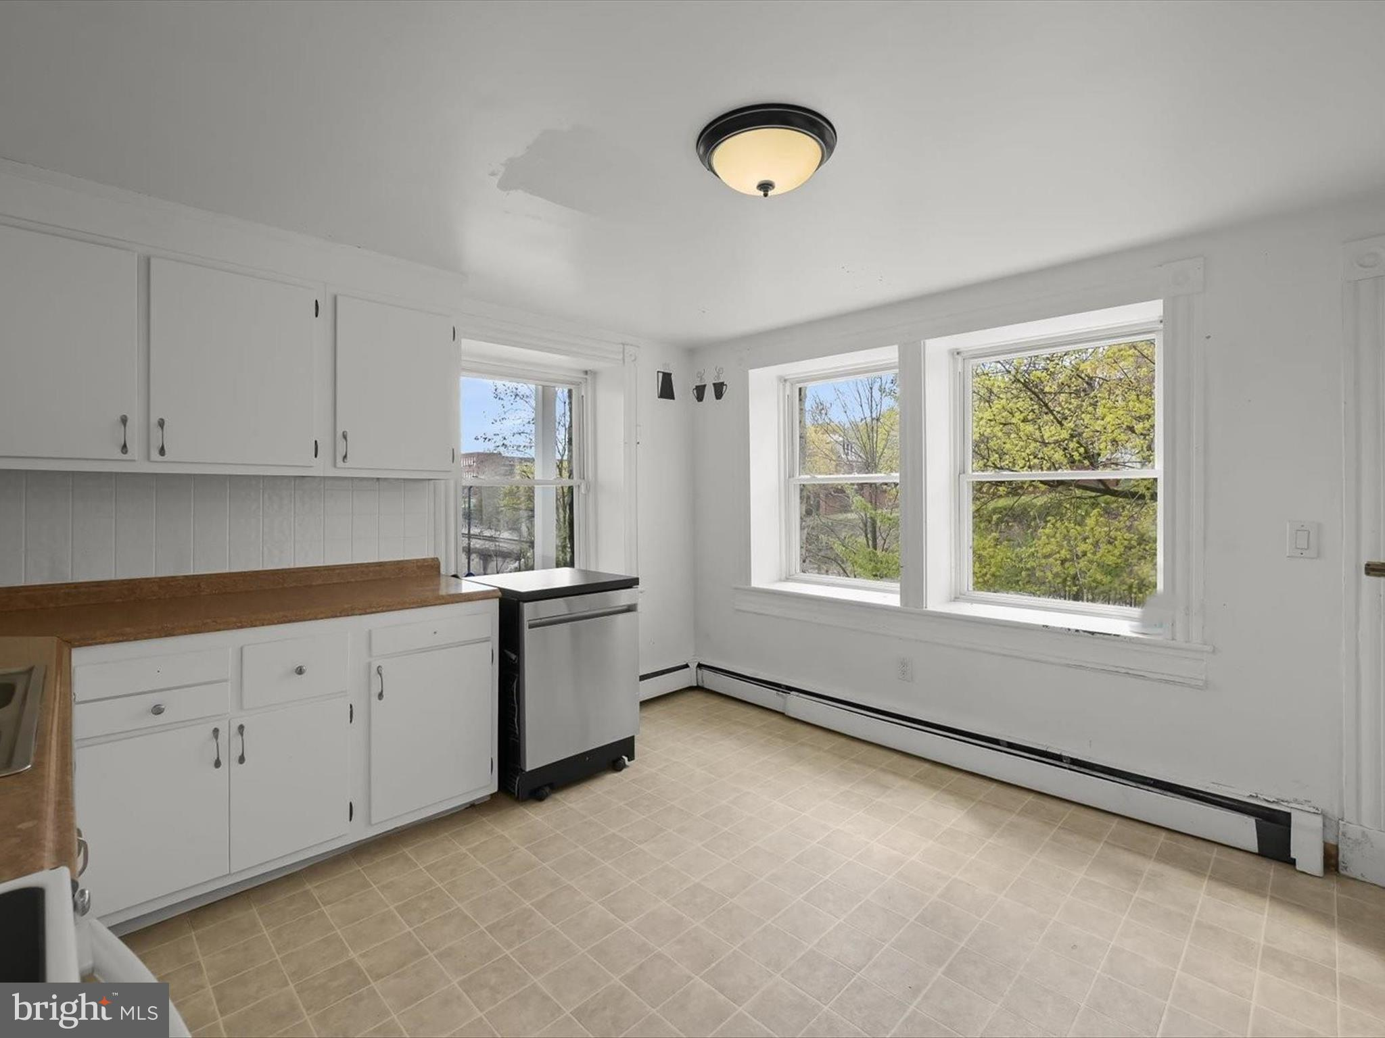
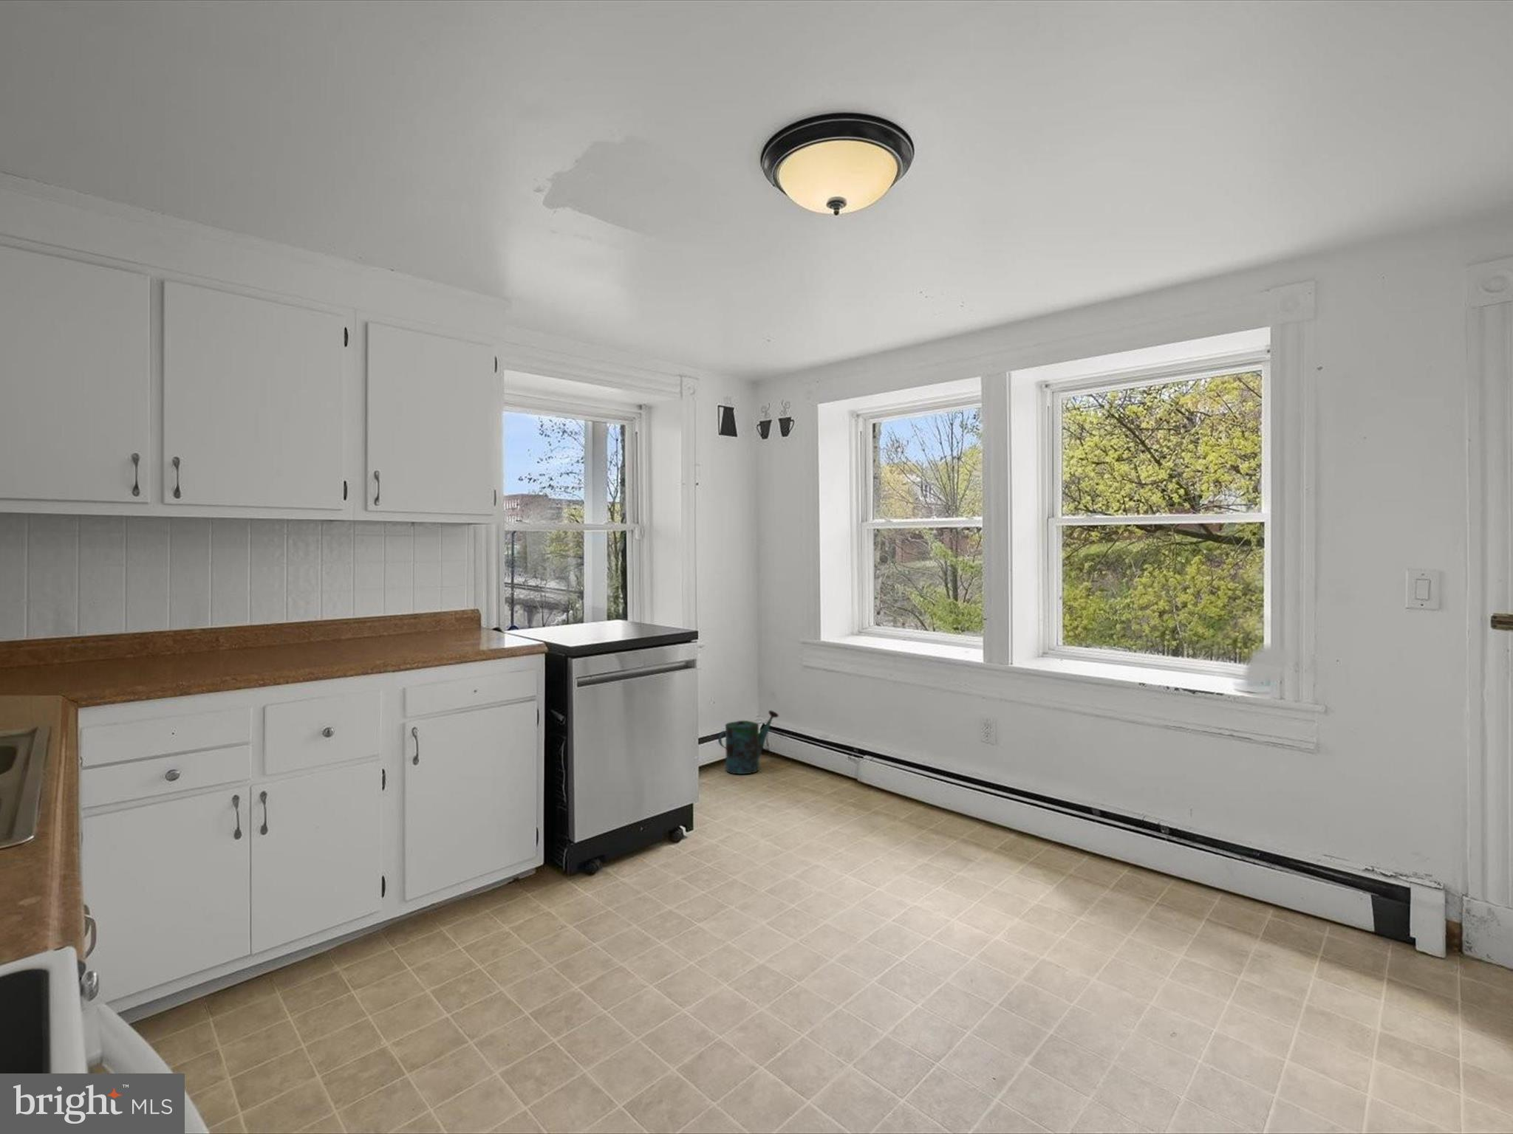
+ watering can [717,710,779,774]
